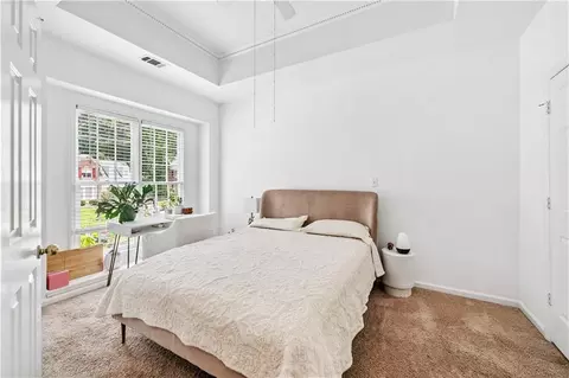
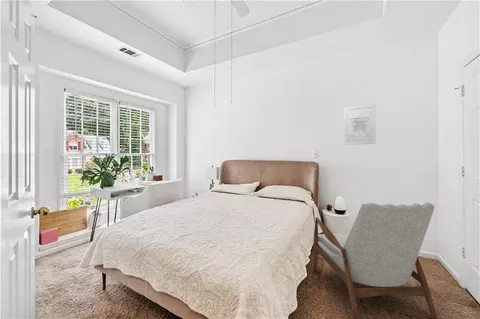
+ wall art [343,103,377,146]
+ armchair [312,201,438,319]
